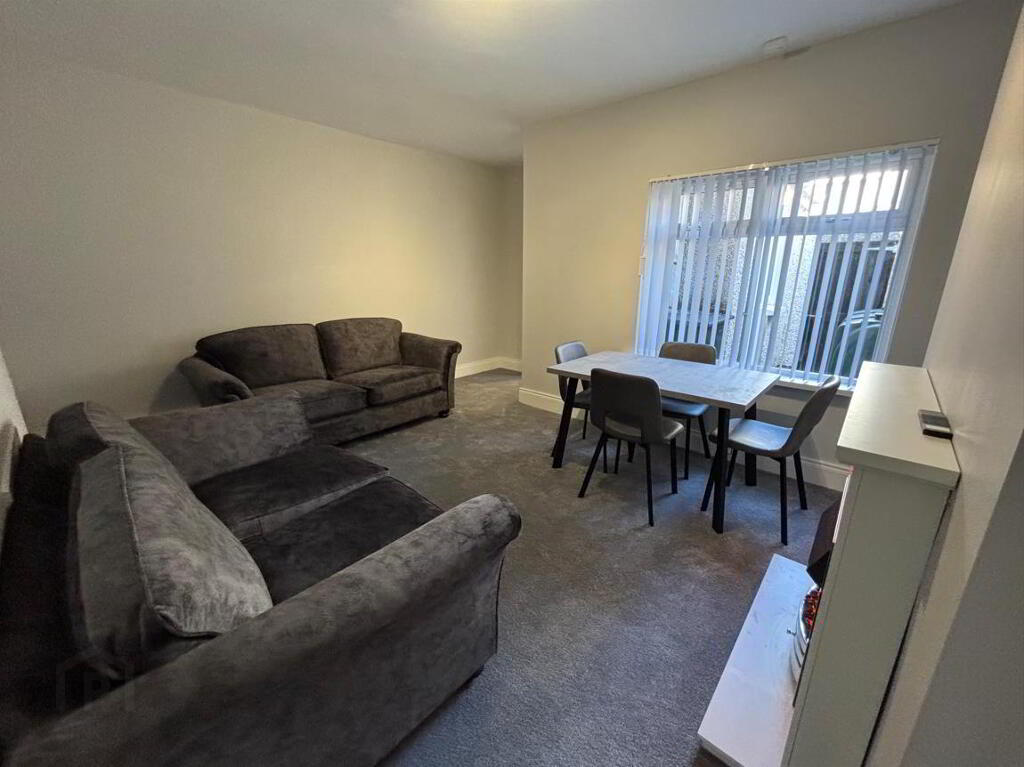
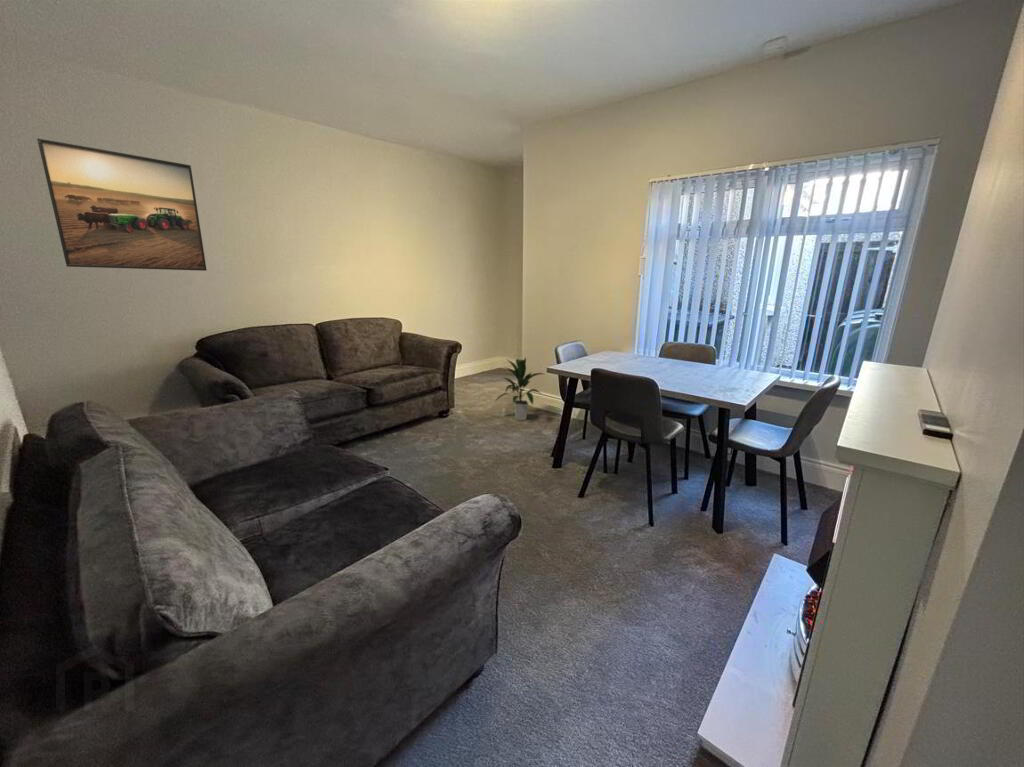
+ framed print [36,137,208,272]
+ indoor plant [494,357,544,421]
